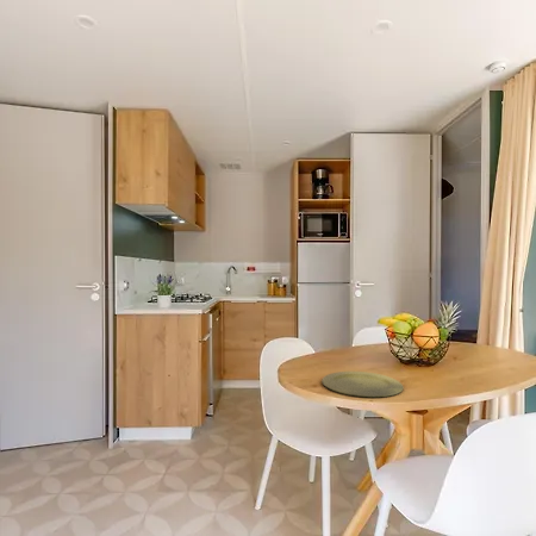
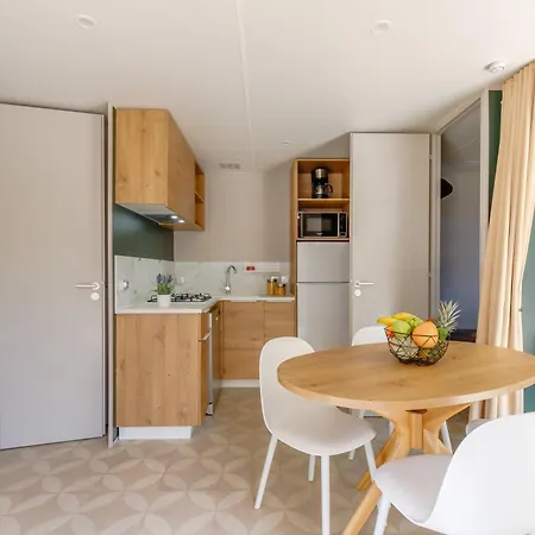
- plate [320,370,404,398]
